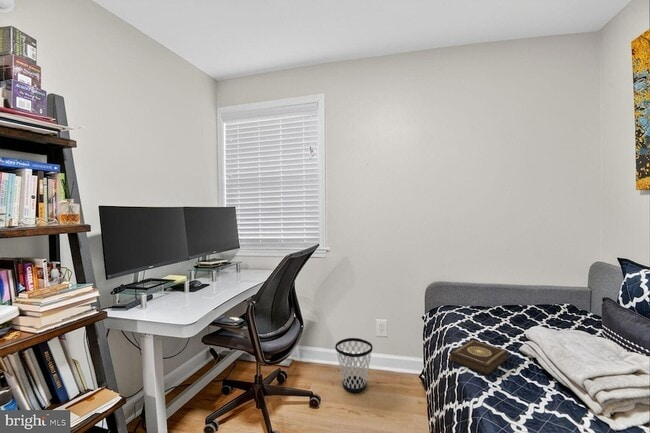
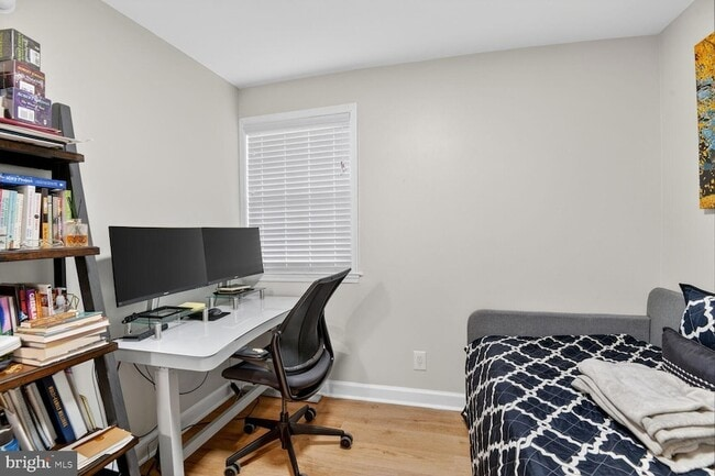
- wastebasket [334,337,374,394]
- book [449,339,509,376]
